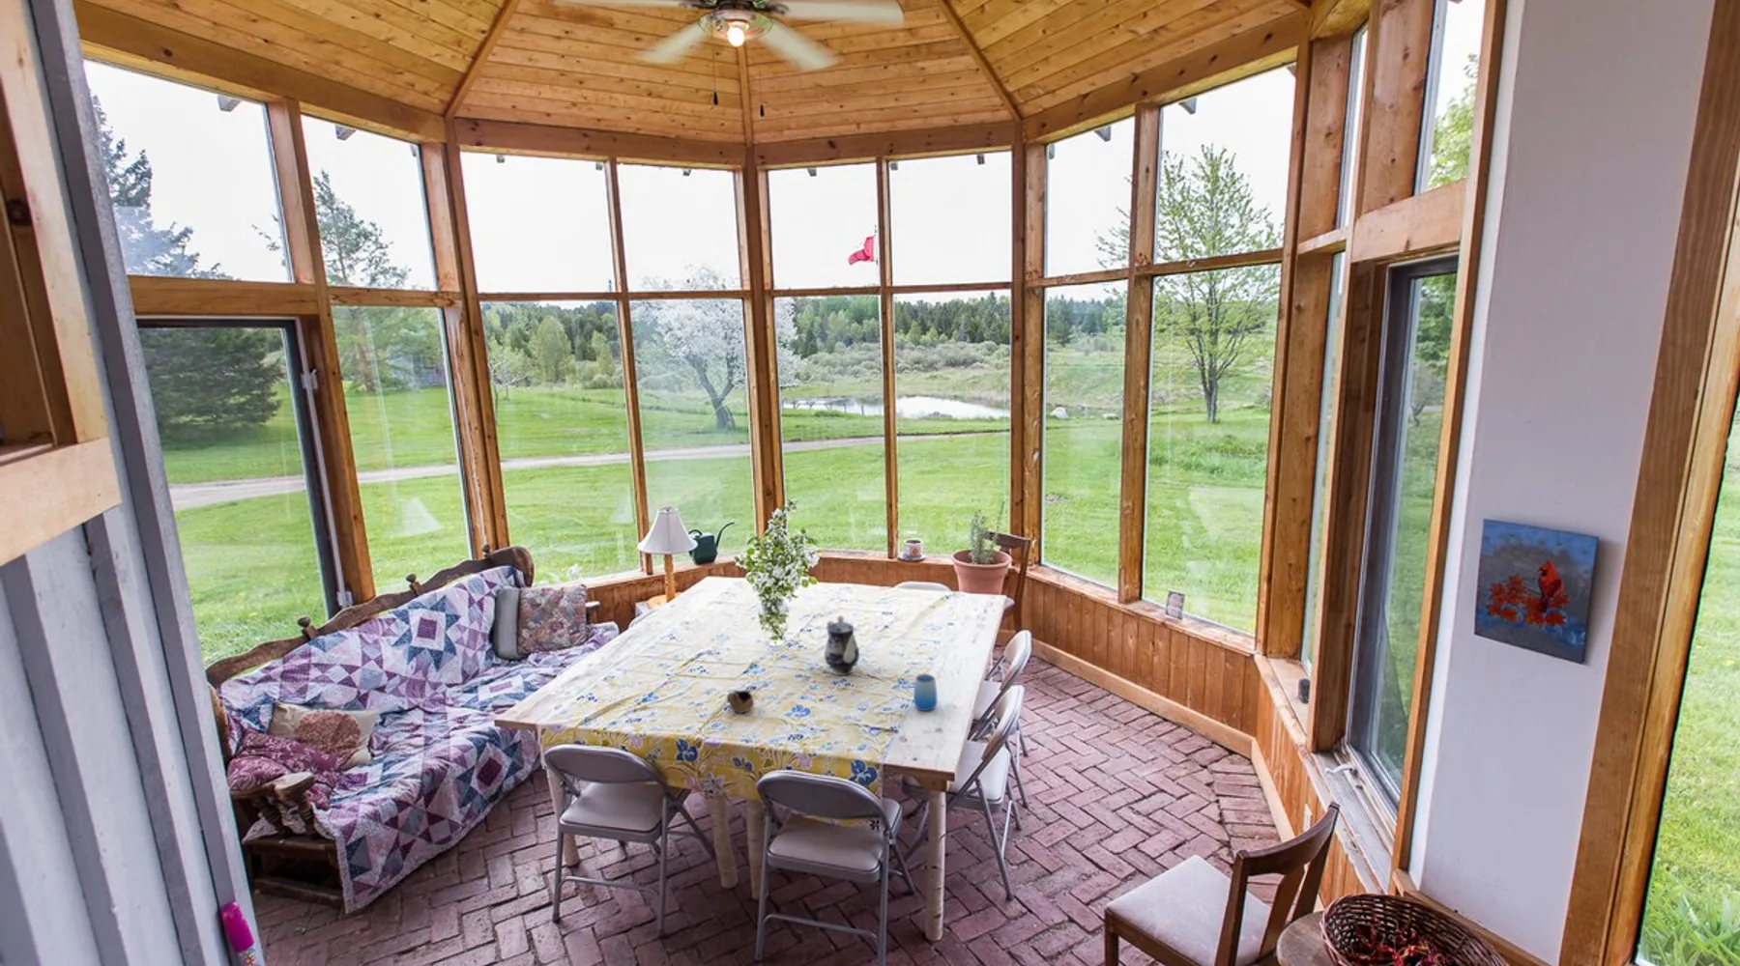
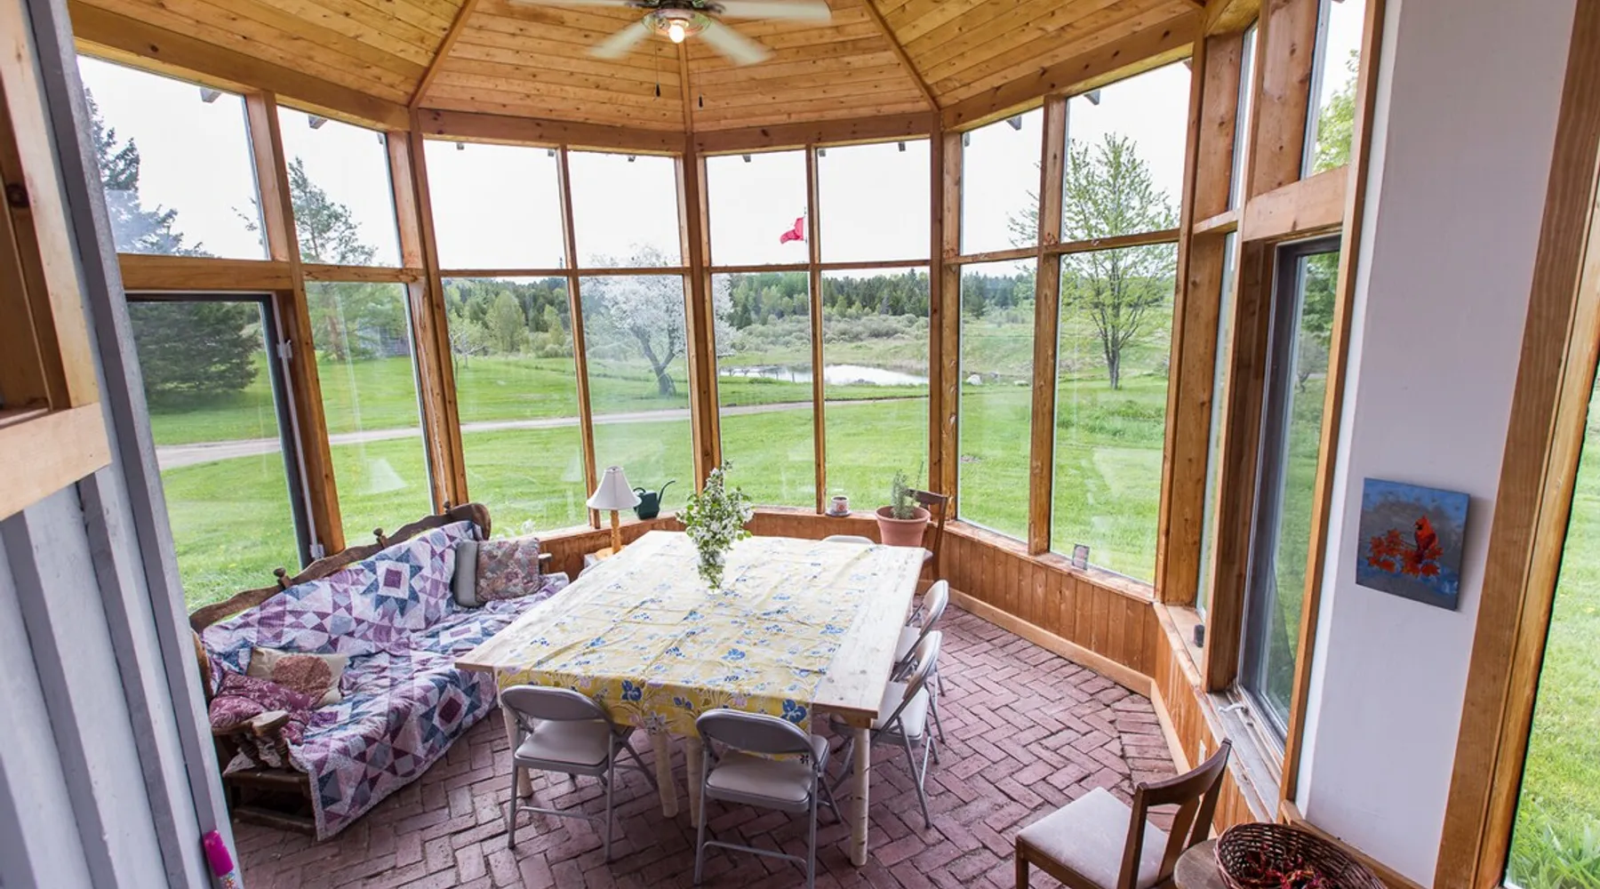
- teapot [824,614,860,676]
- cup [726,690,755,714]
- cup [913,673,939,711]
